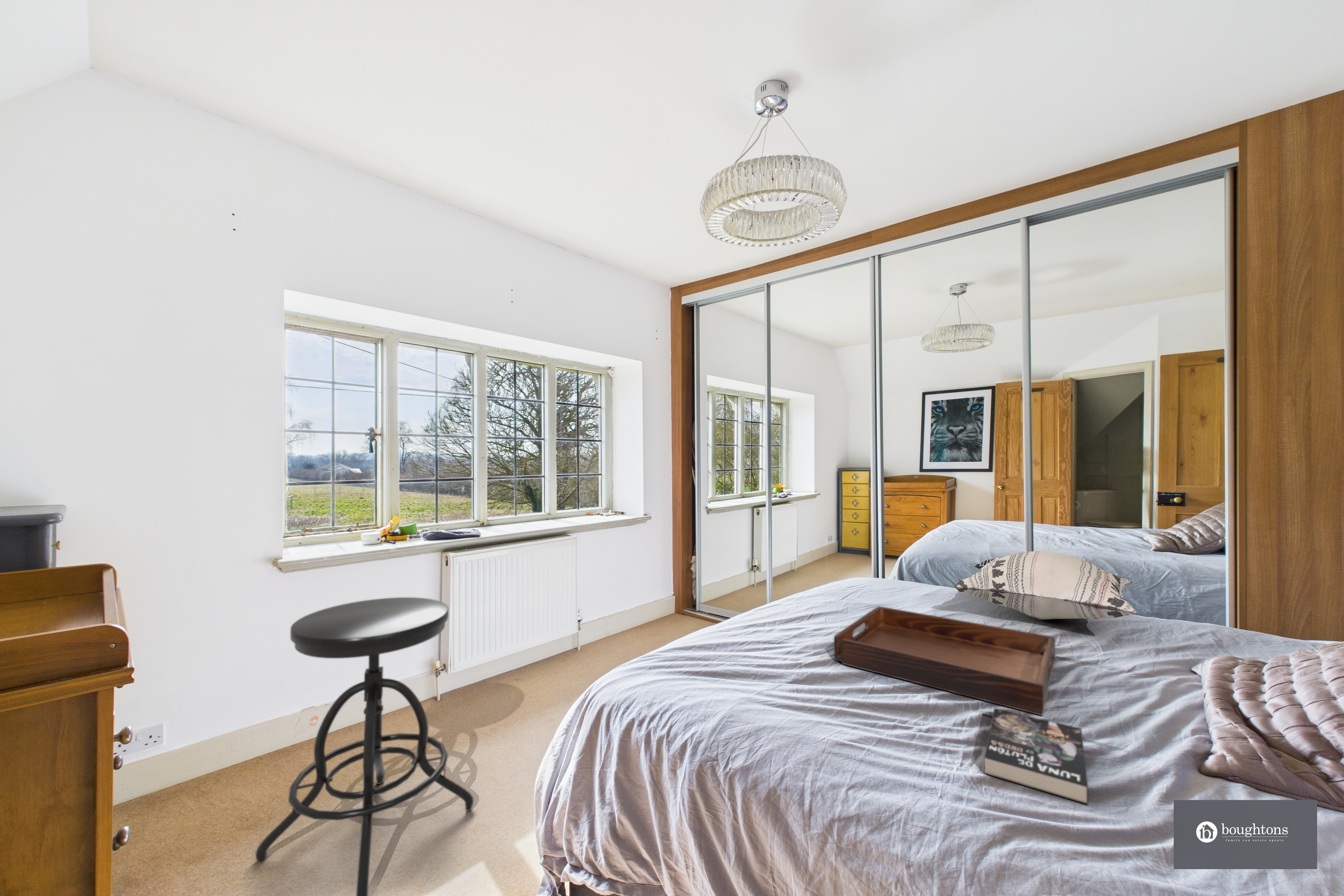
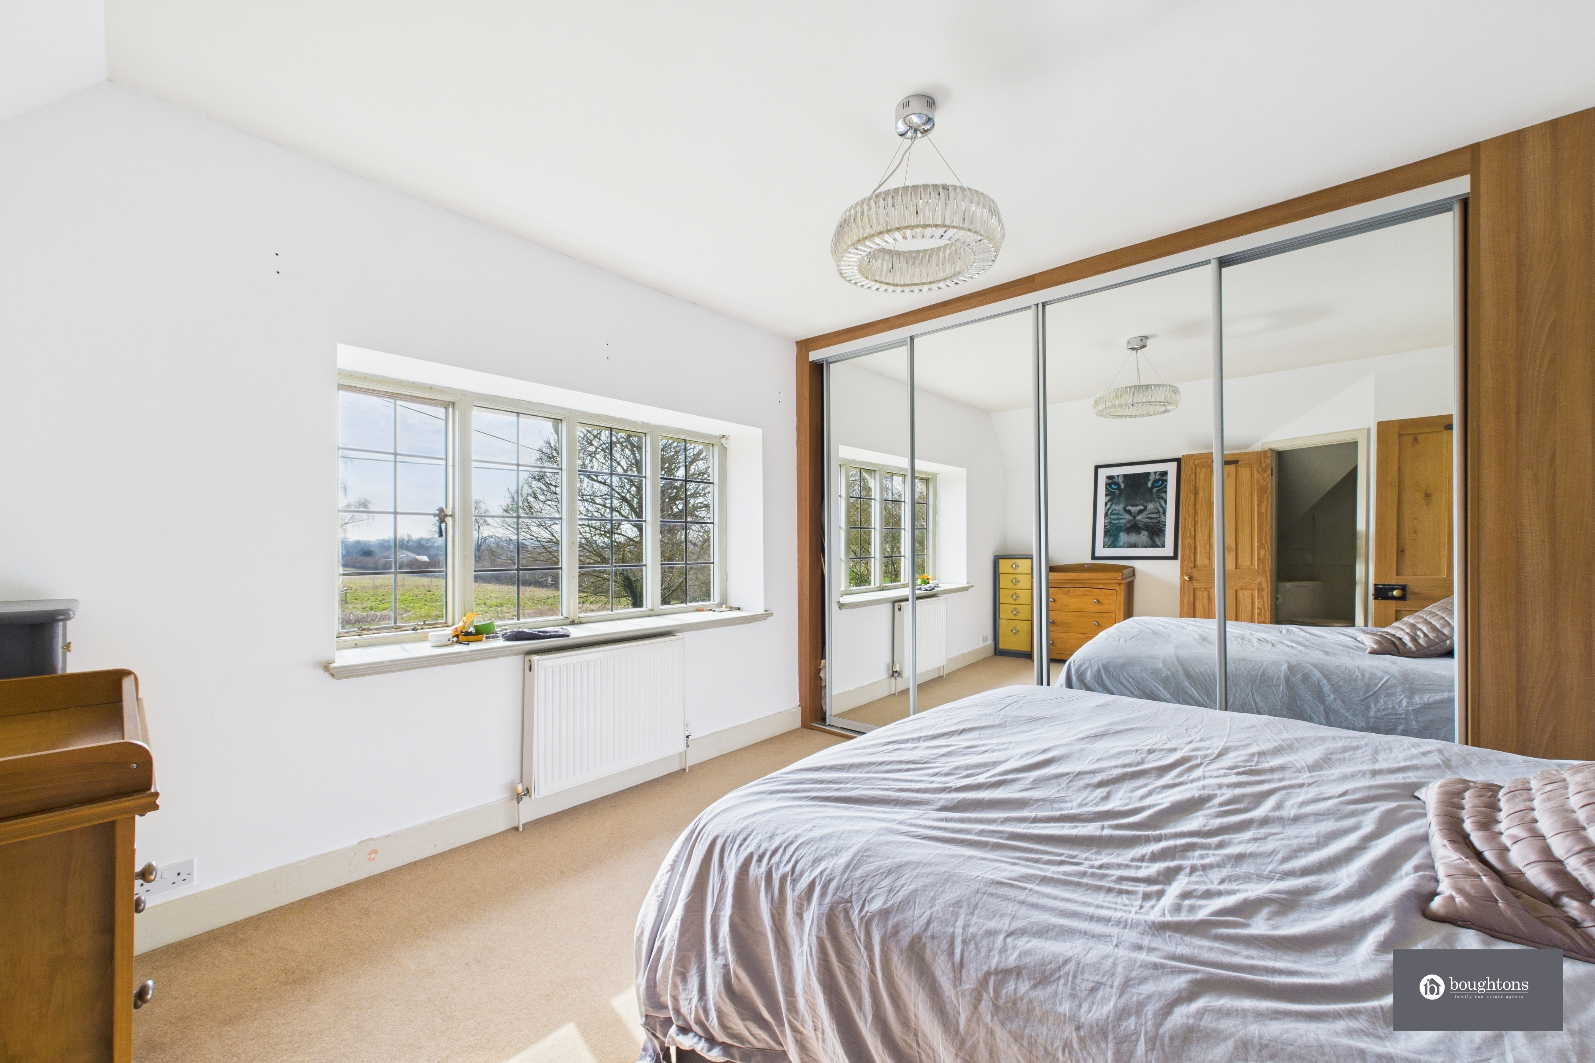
- serving tray [833,606,1056,716]
- stool [255,597,474,896]
- decorative pillow [953,551,1139,620]
- book [983,708,1089,805]
